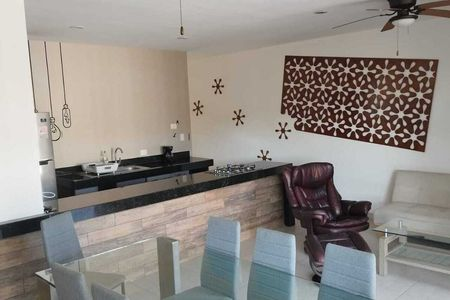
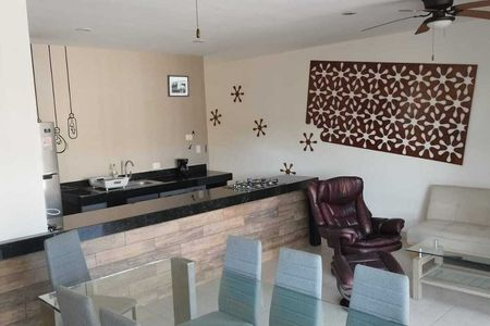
+ picture frame [167,74,191,98]
